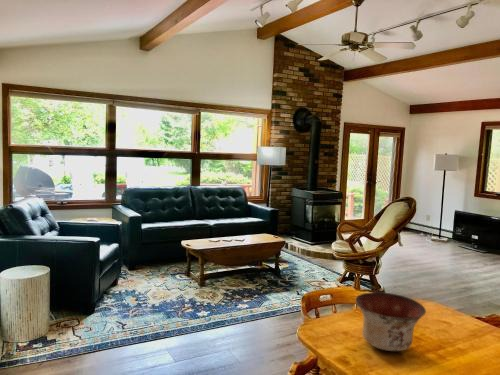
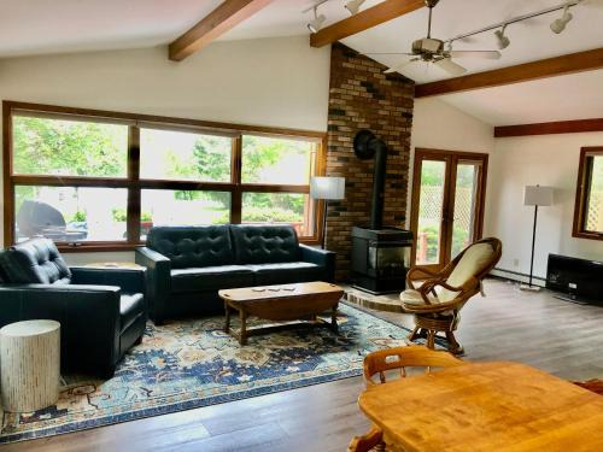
- bowl [355,291,427,352]
